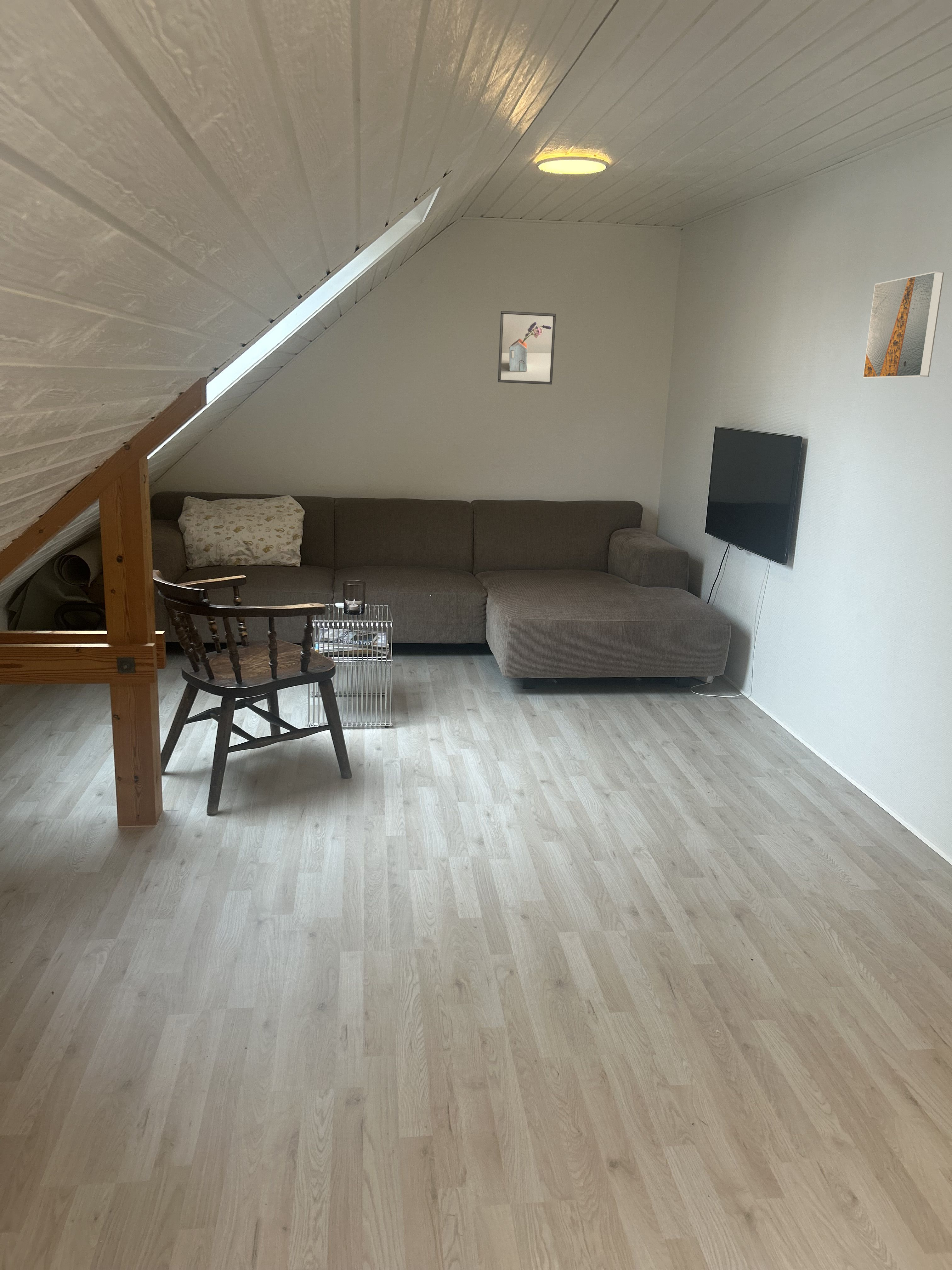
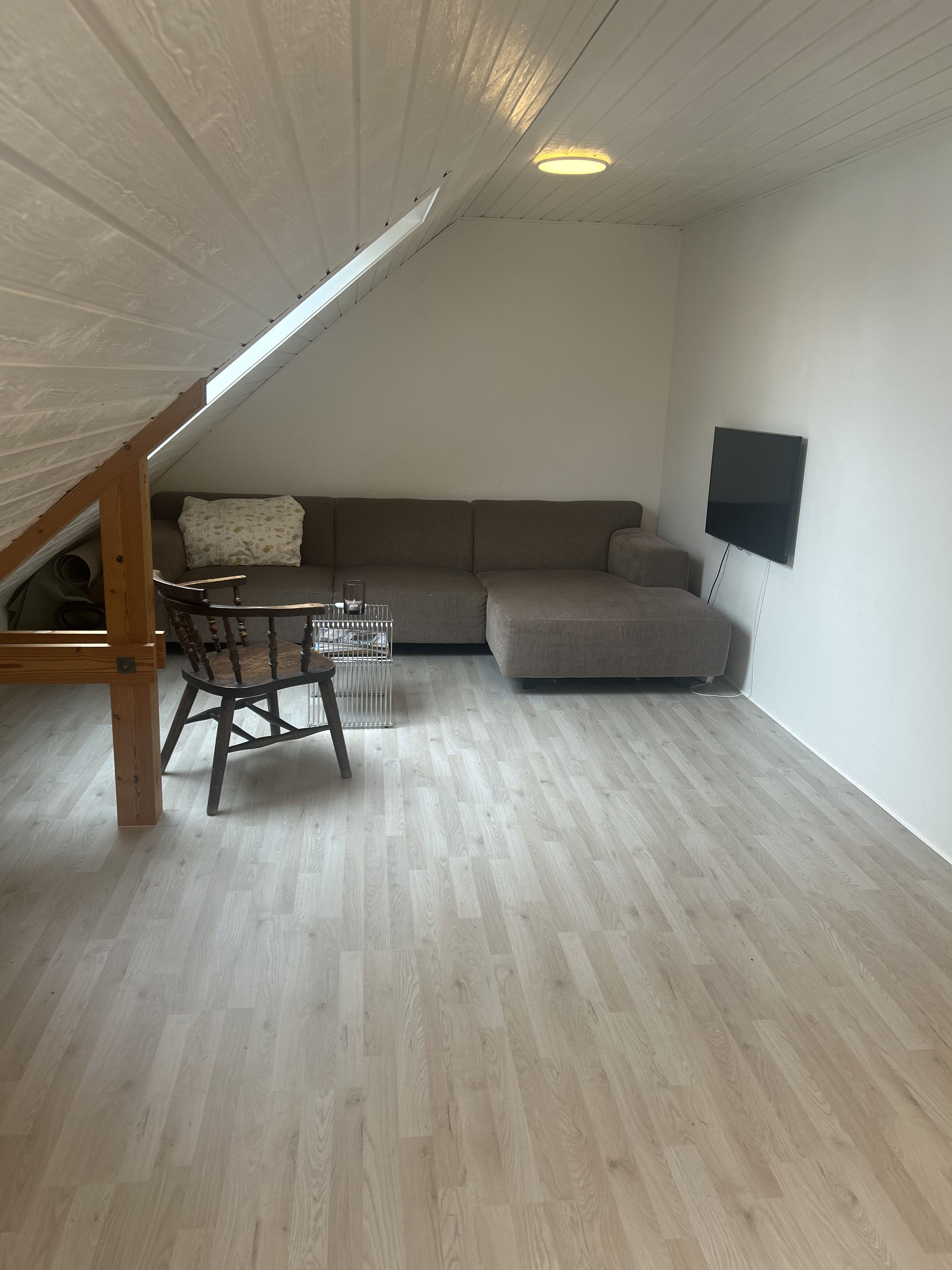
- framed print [497,311,556,385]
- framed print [862,271,944,379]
